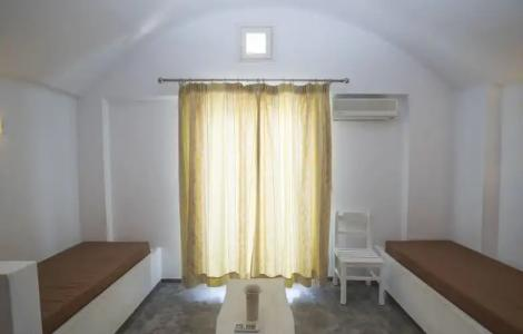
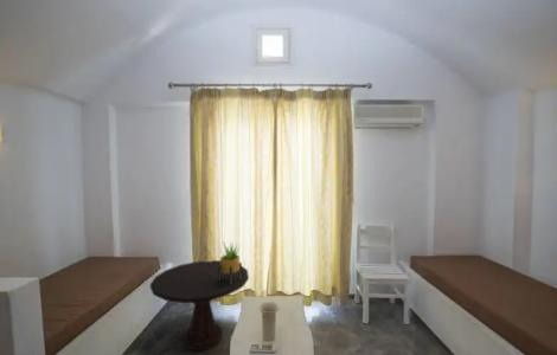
+ side table [149,259,250,351]
+ potted plant [218,240,243,284]
